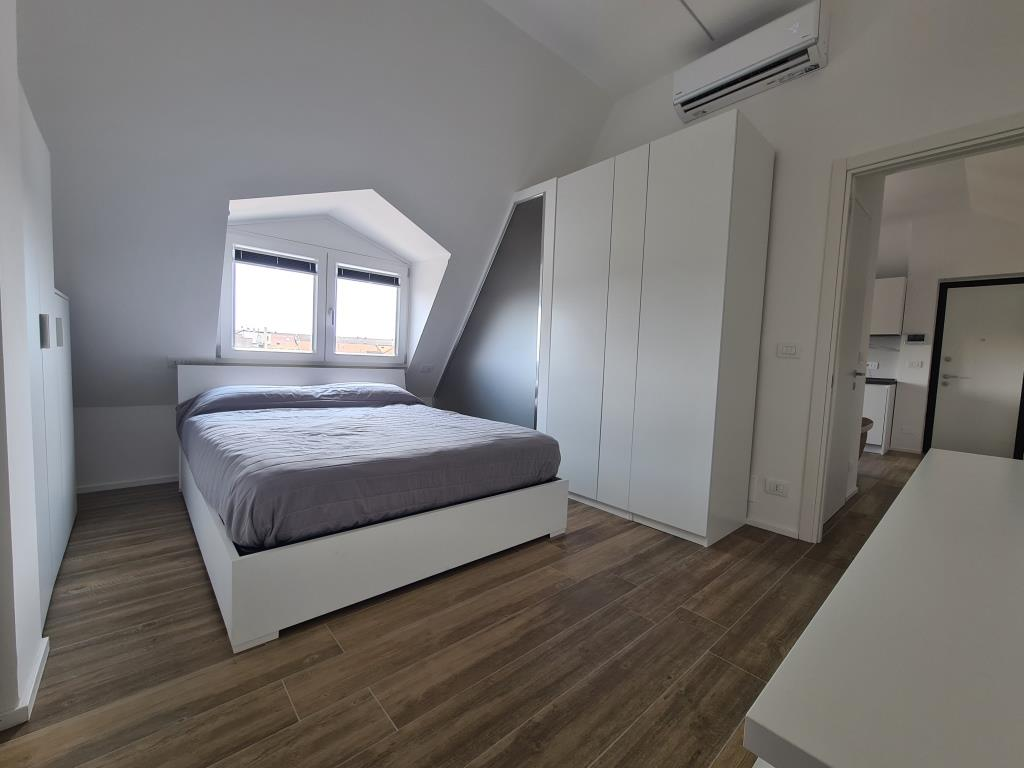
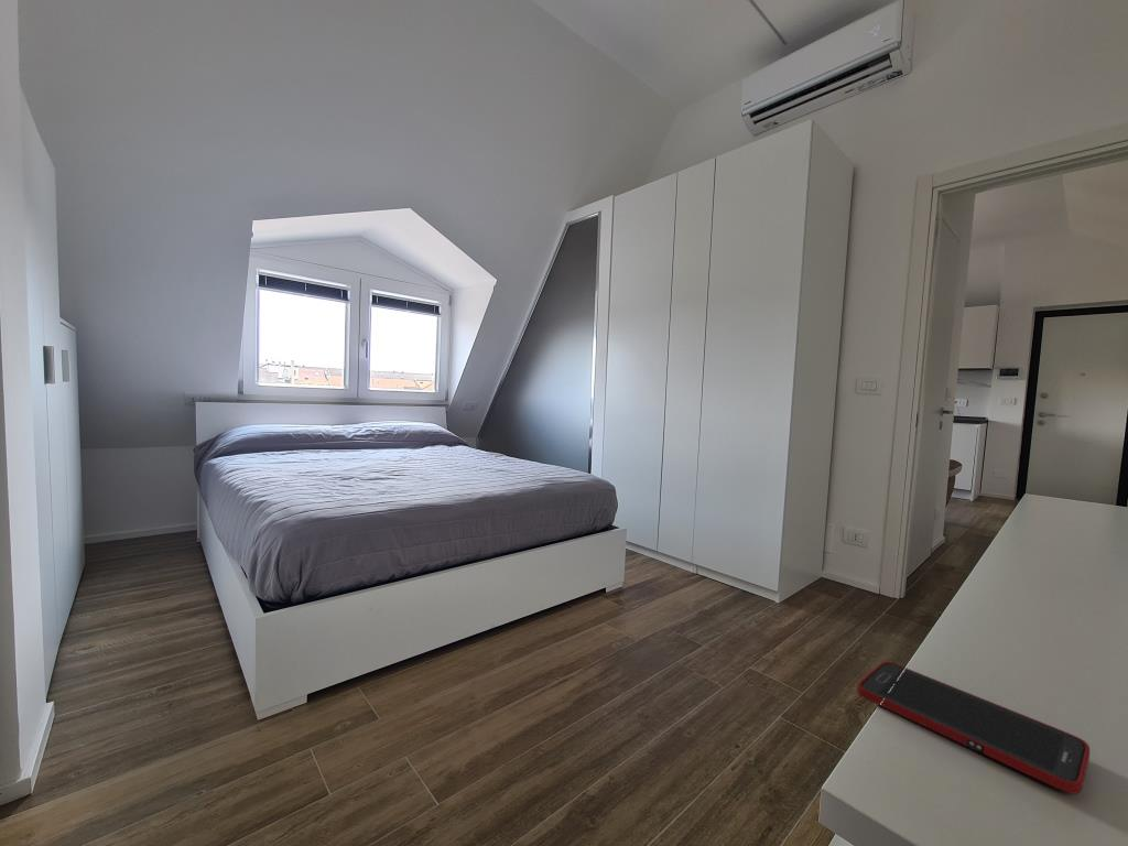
+ cell phone [856,661,1091,795]
